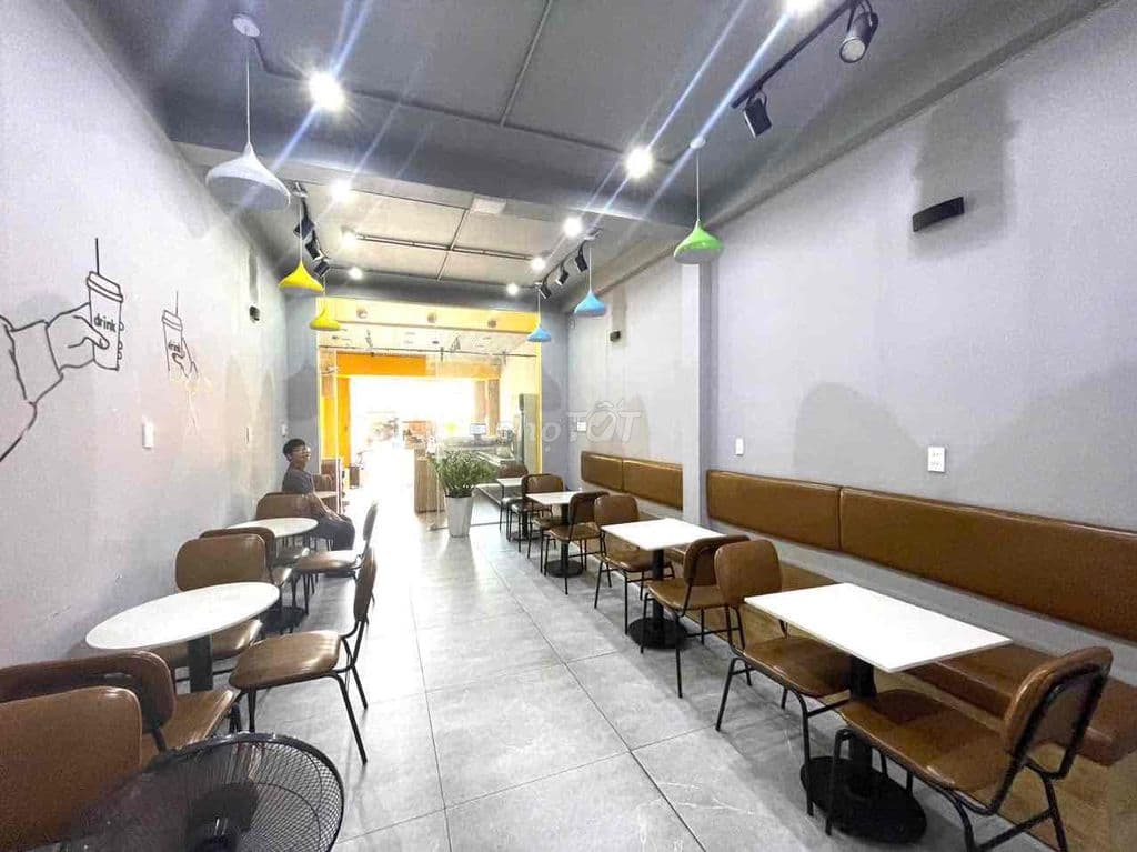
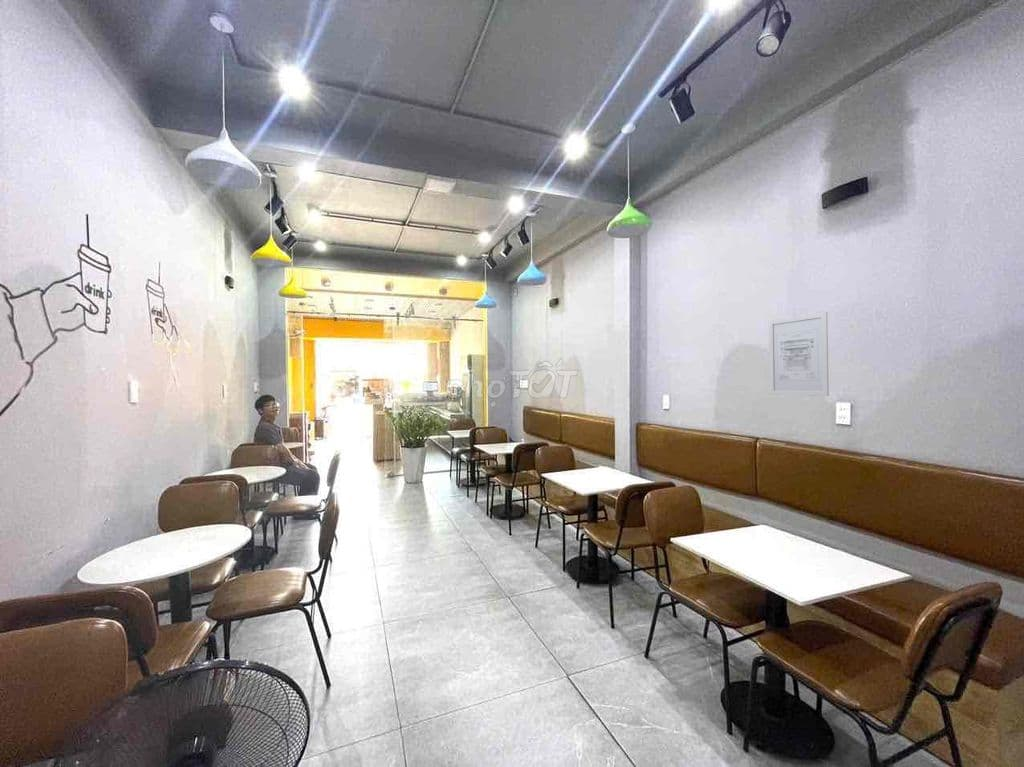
+ wall art [768,311,830,397]
